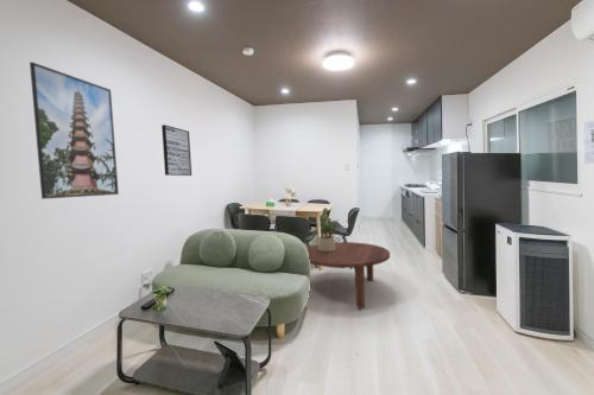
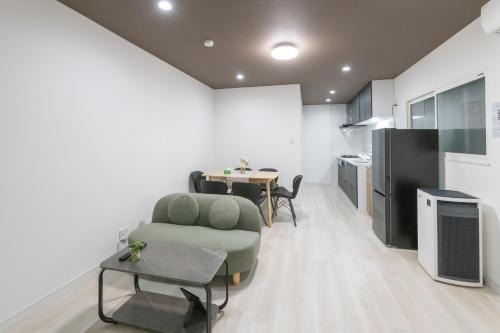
- potted plant [317,206,340,251]
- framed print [29,60,120,200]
- wall art [160,123,192,177]
- coffee table [307,241,391,310]
